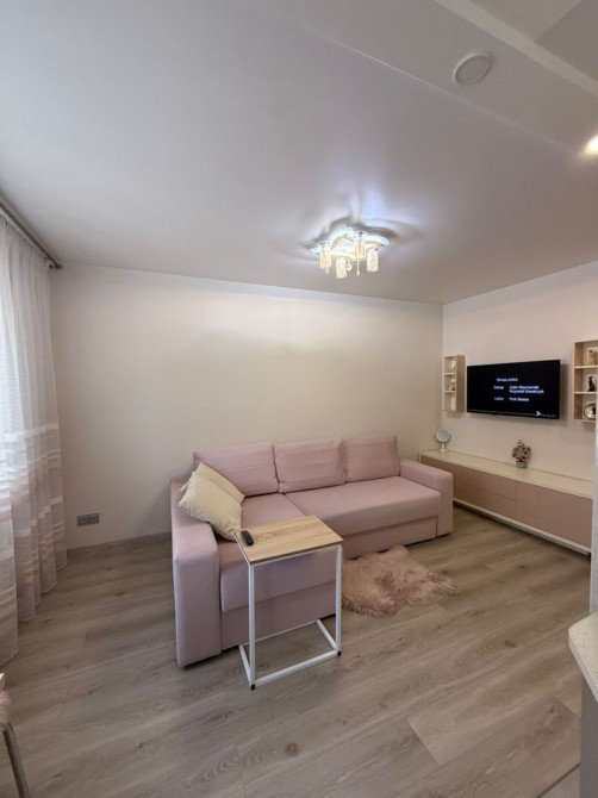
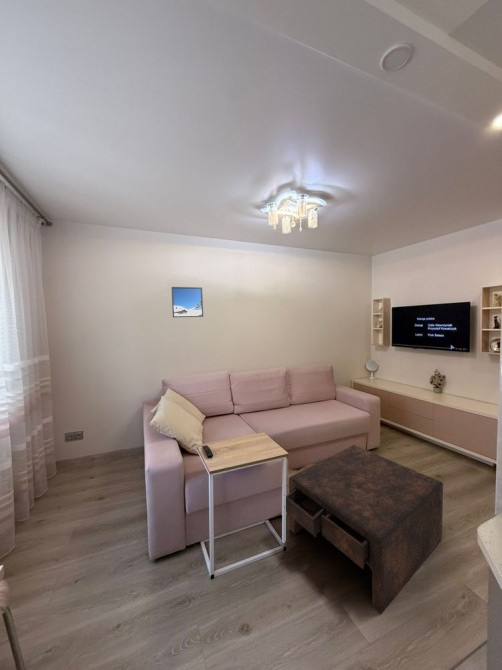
+ coffee table [285,444,444,616]
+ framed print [171,286,204,318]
